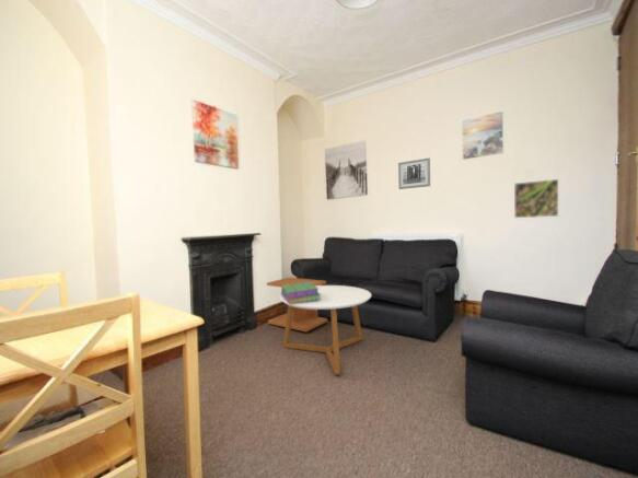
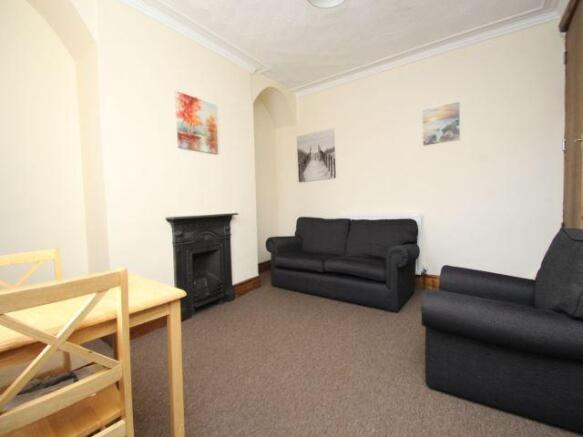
- side table [266,277,328,333]
- coffee table [279,284,372,376]
- stack of books [280,282,322,304]
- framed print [513,178,559,219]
- wall art [397,158,431,190]
